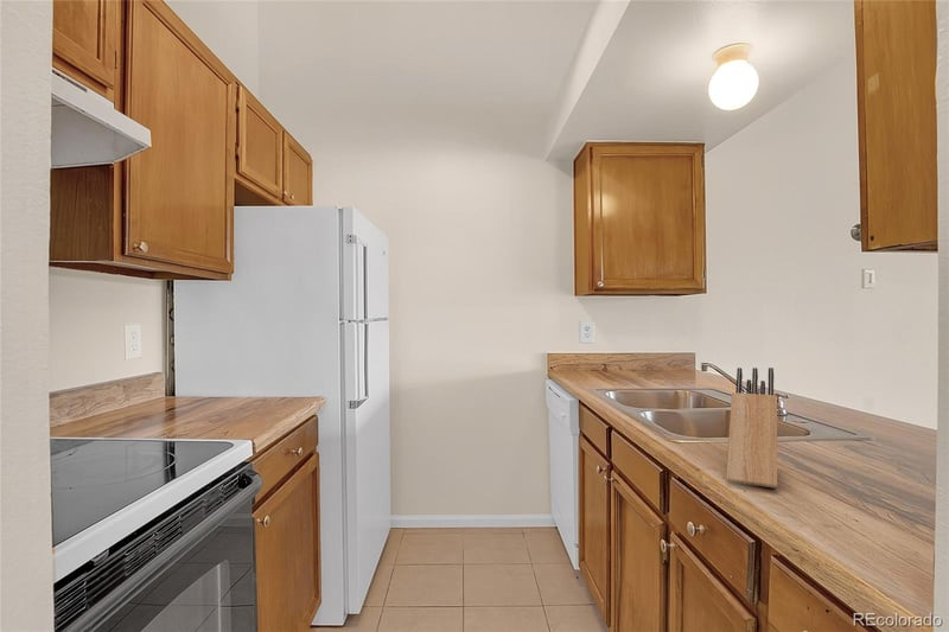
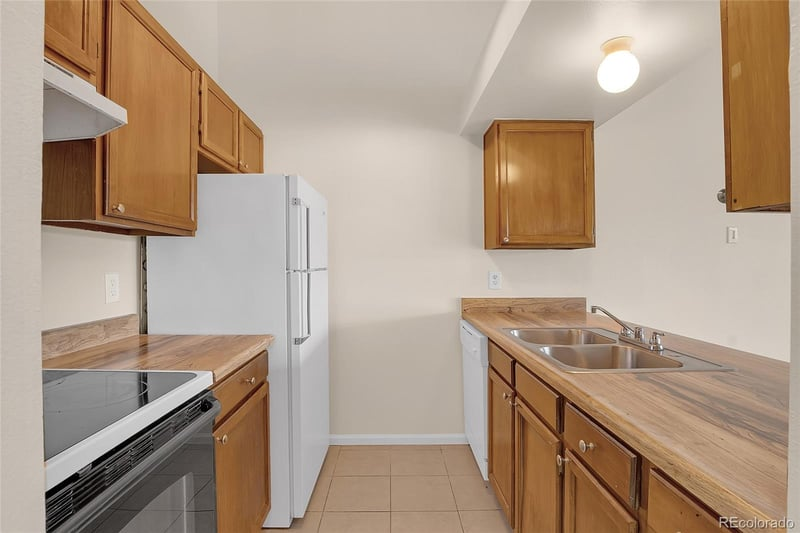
- knife block [725,366,778,489]
